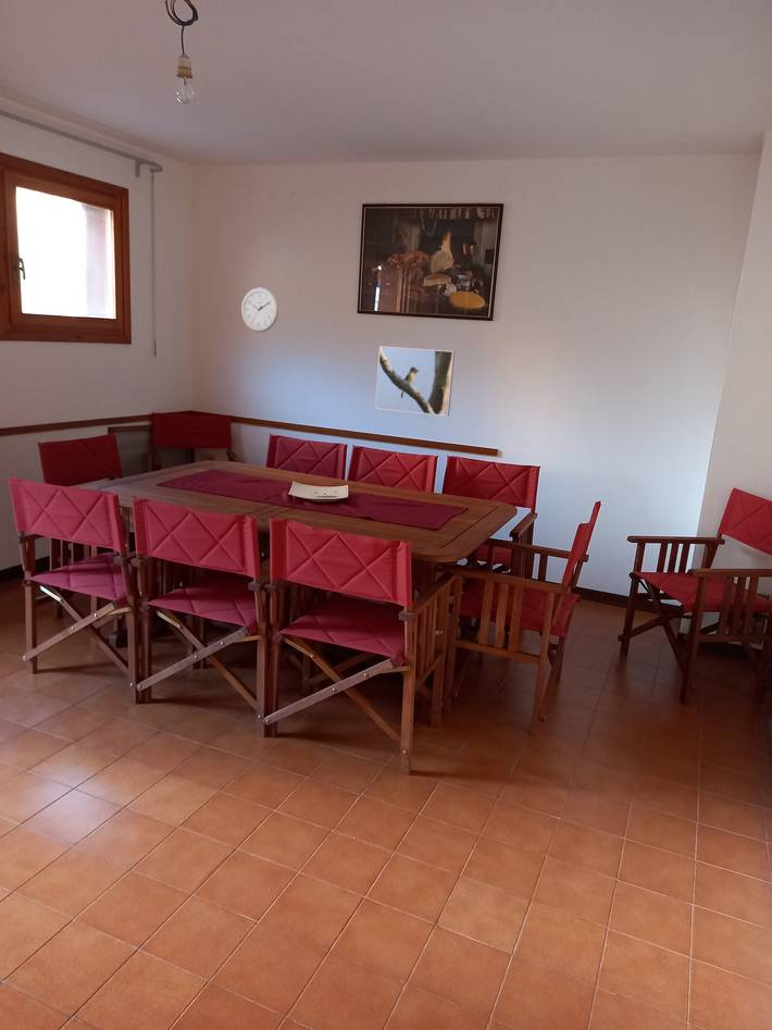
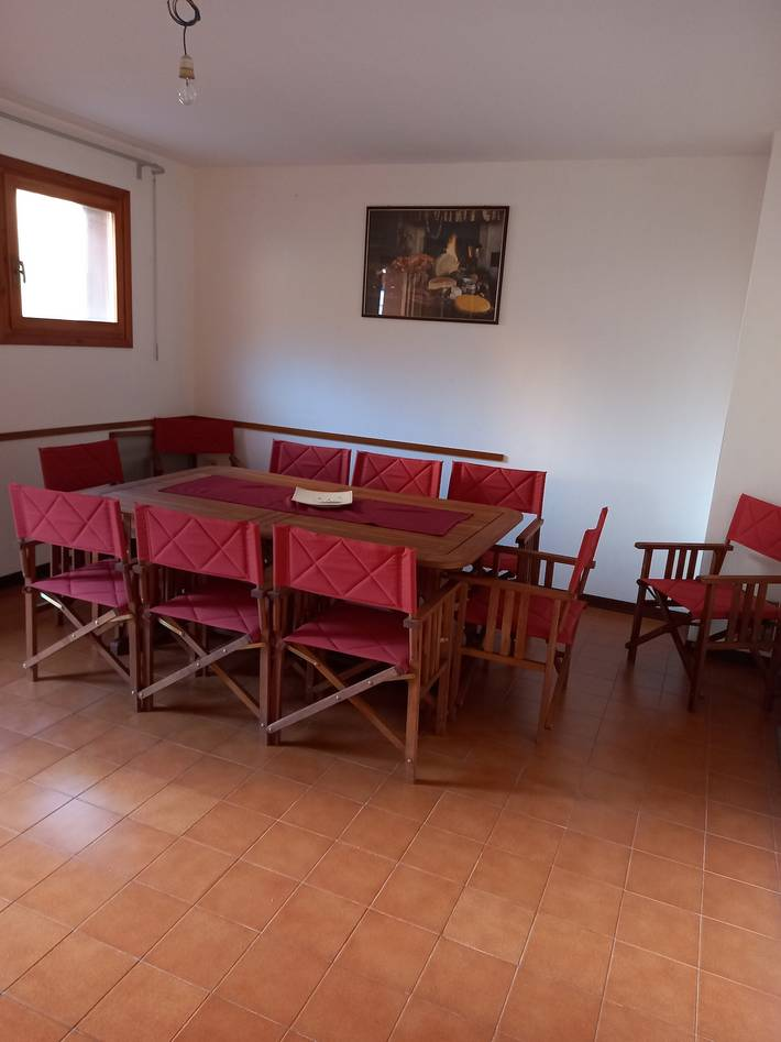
- wall clock [240,287,279,333]
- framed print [374,346,456,418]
